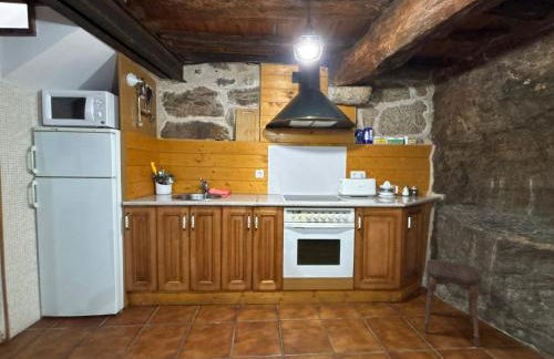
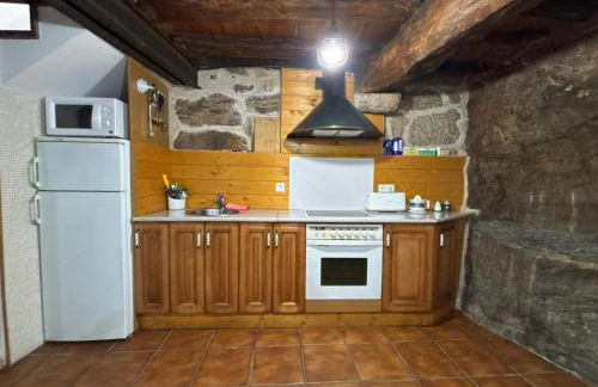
- stool [423,258,482,348]
